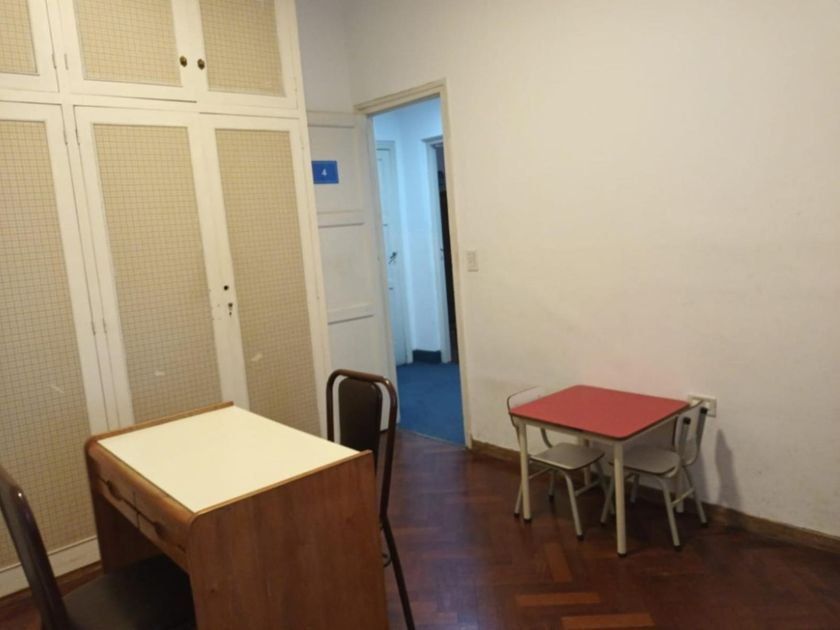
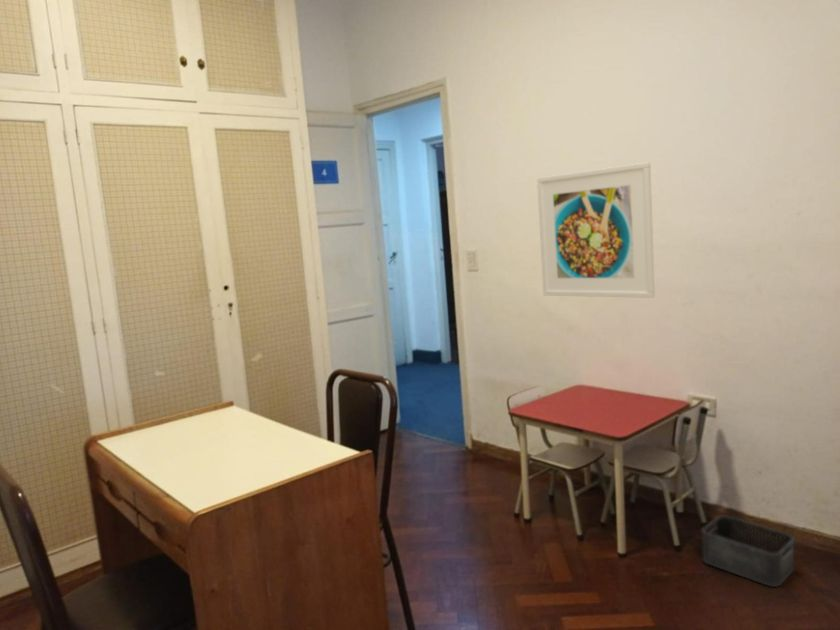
+ storage bin [701,515,795,588]
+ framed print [536,161,656,299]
